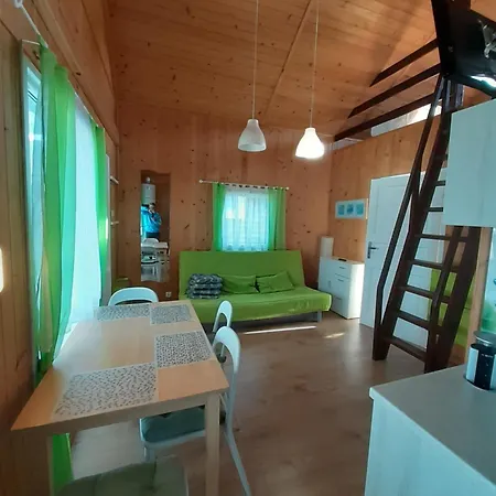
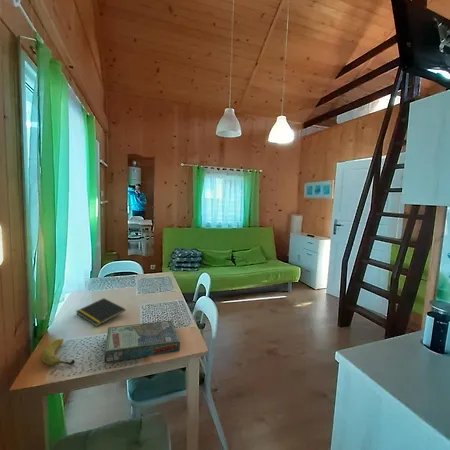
+ board game [104,319,181,363]
+ fruit [41,338,76,366]
+ notepad [75,297,126,327]
